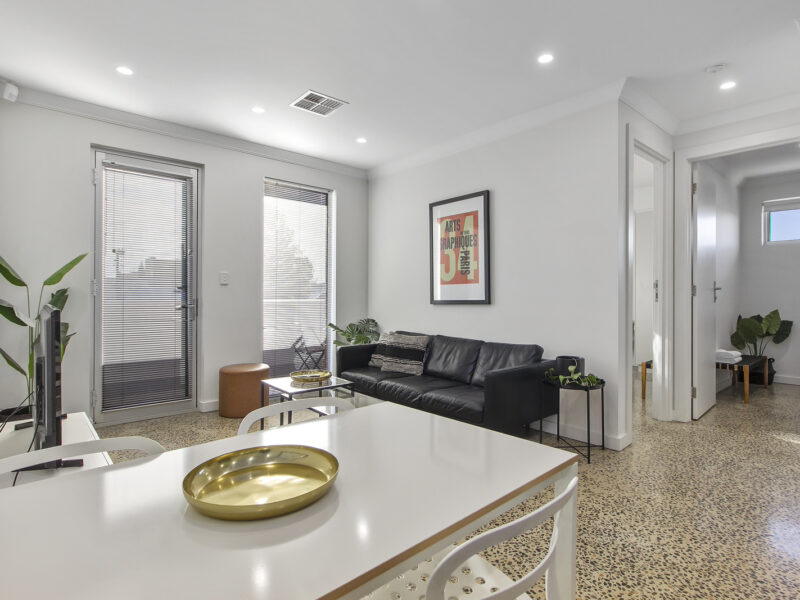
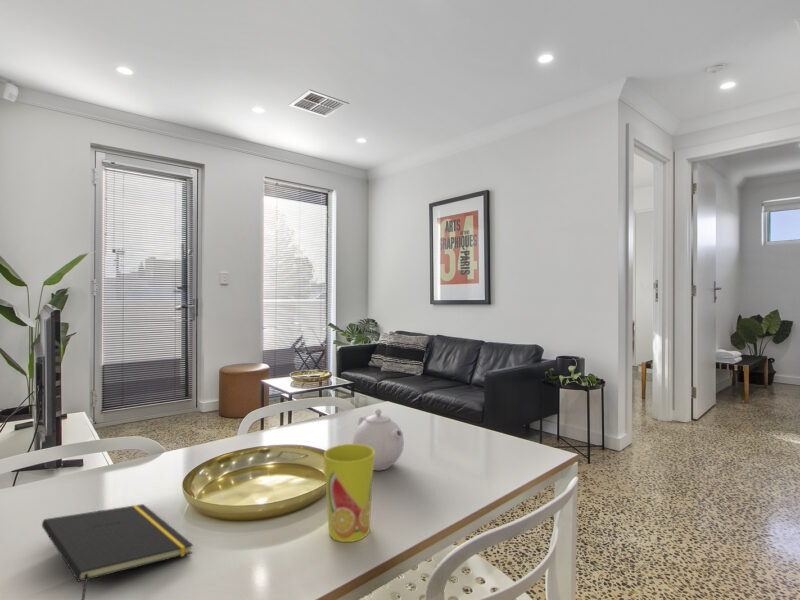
+ cup [323,443,374,543]
+ teapot [352,408,405,471]
+ notepad [41,503,194,600]
